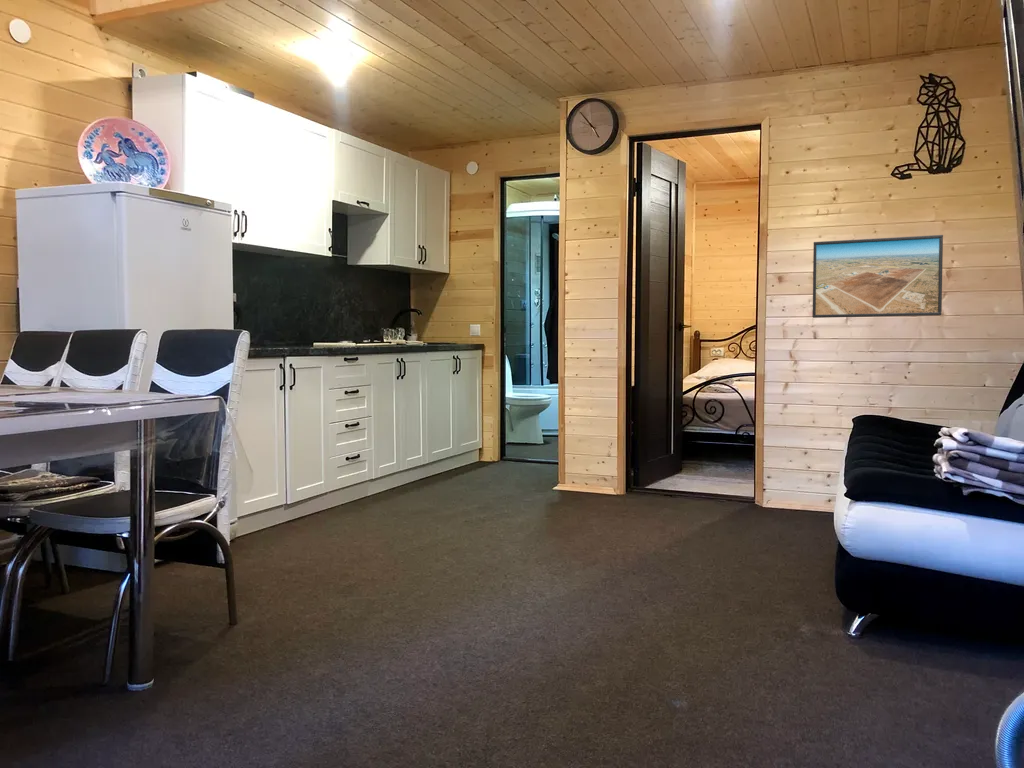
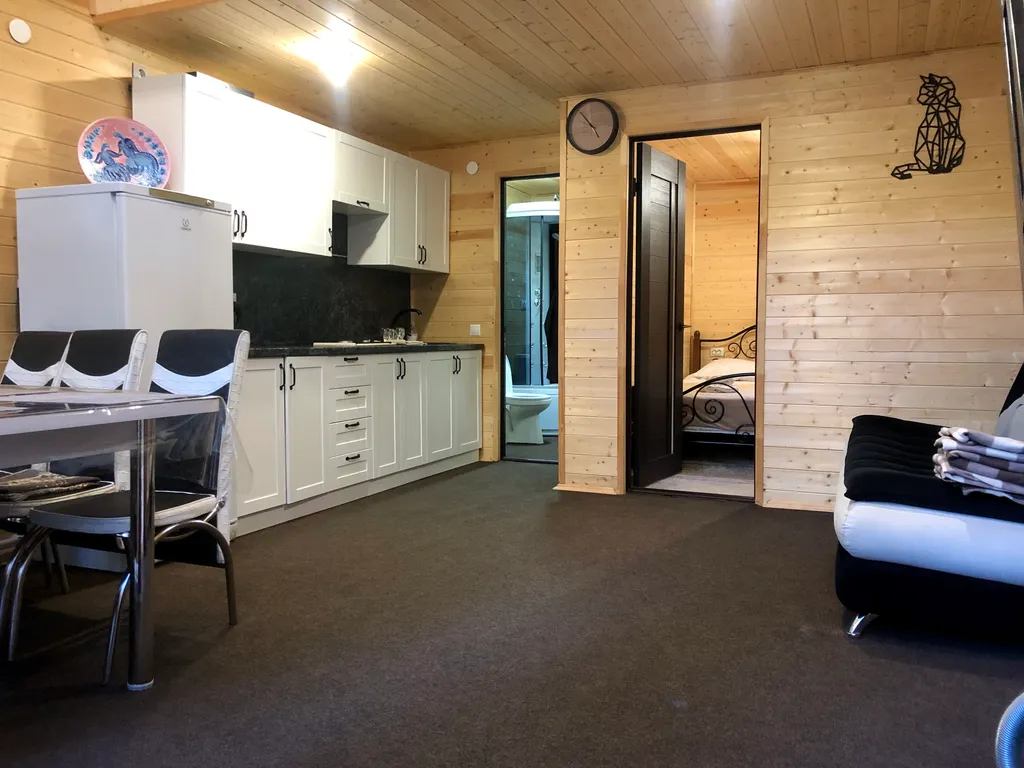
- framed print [812,234,944,319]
